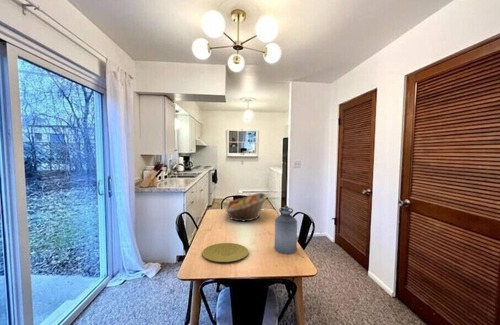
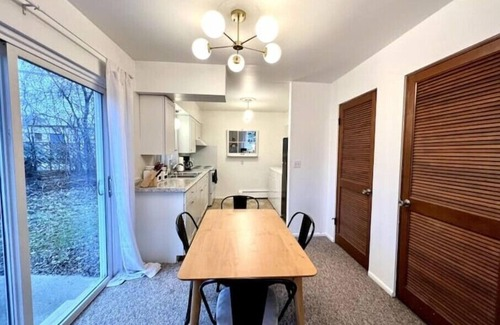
- bottle [274,205,298,255]
- plate [201,242,249,263]
- fruit basket [225,192,269,223]
